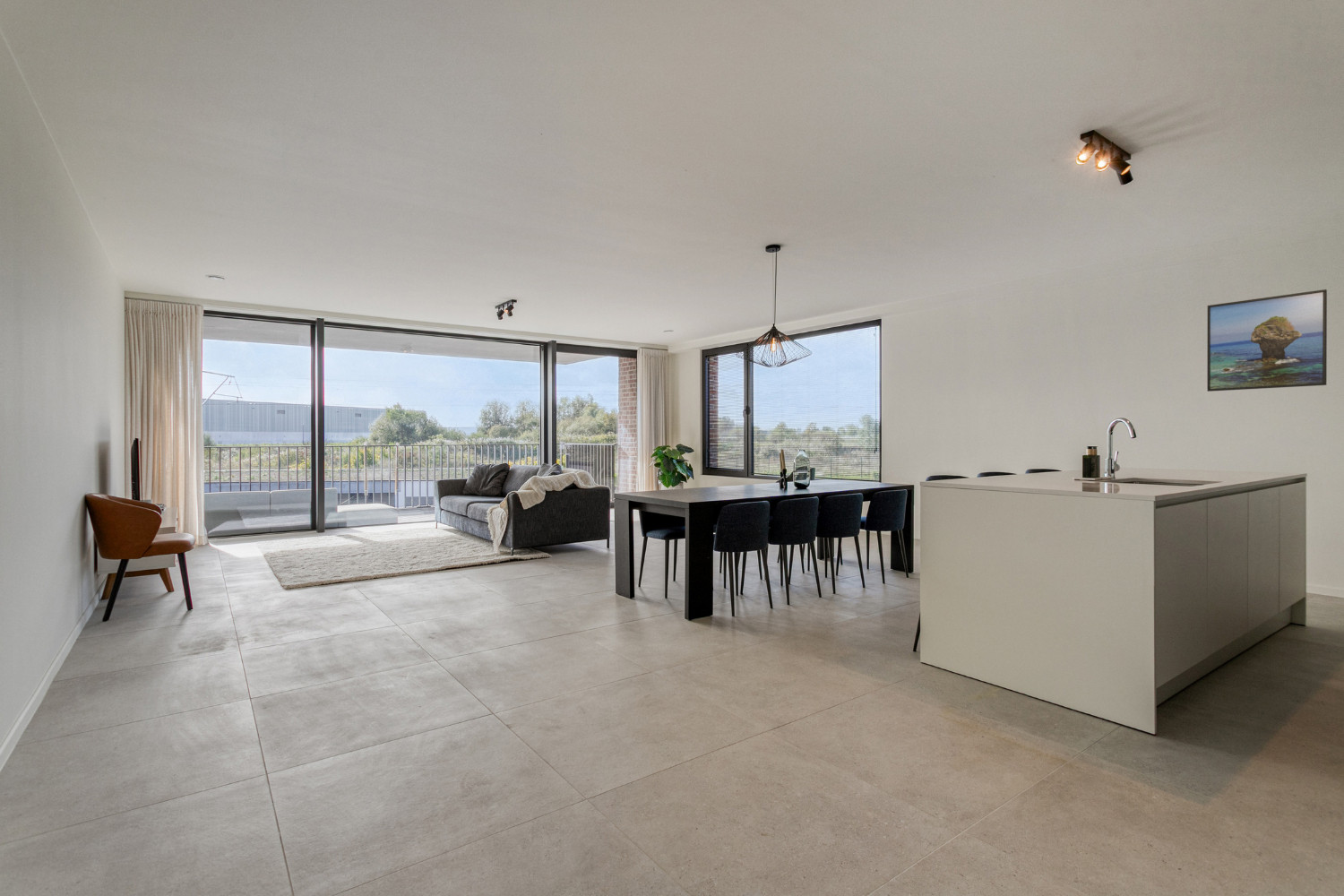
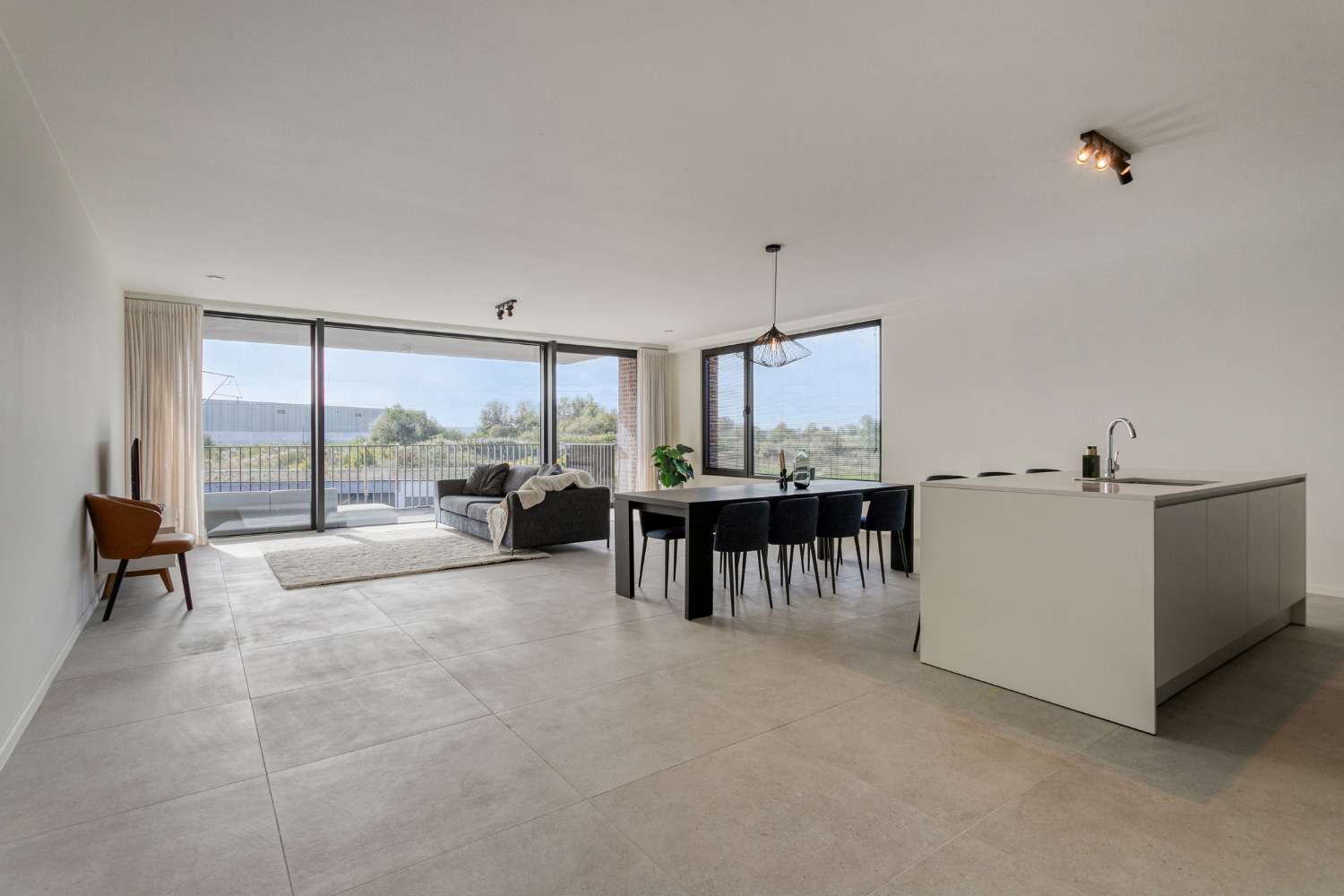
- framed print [1206,289,1328,392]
